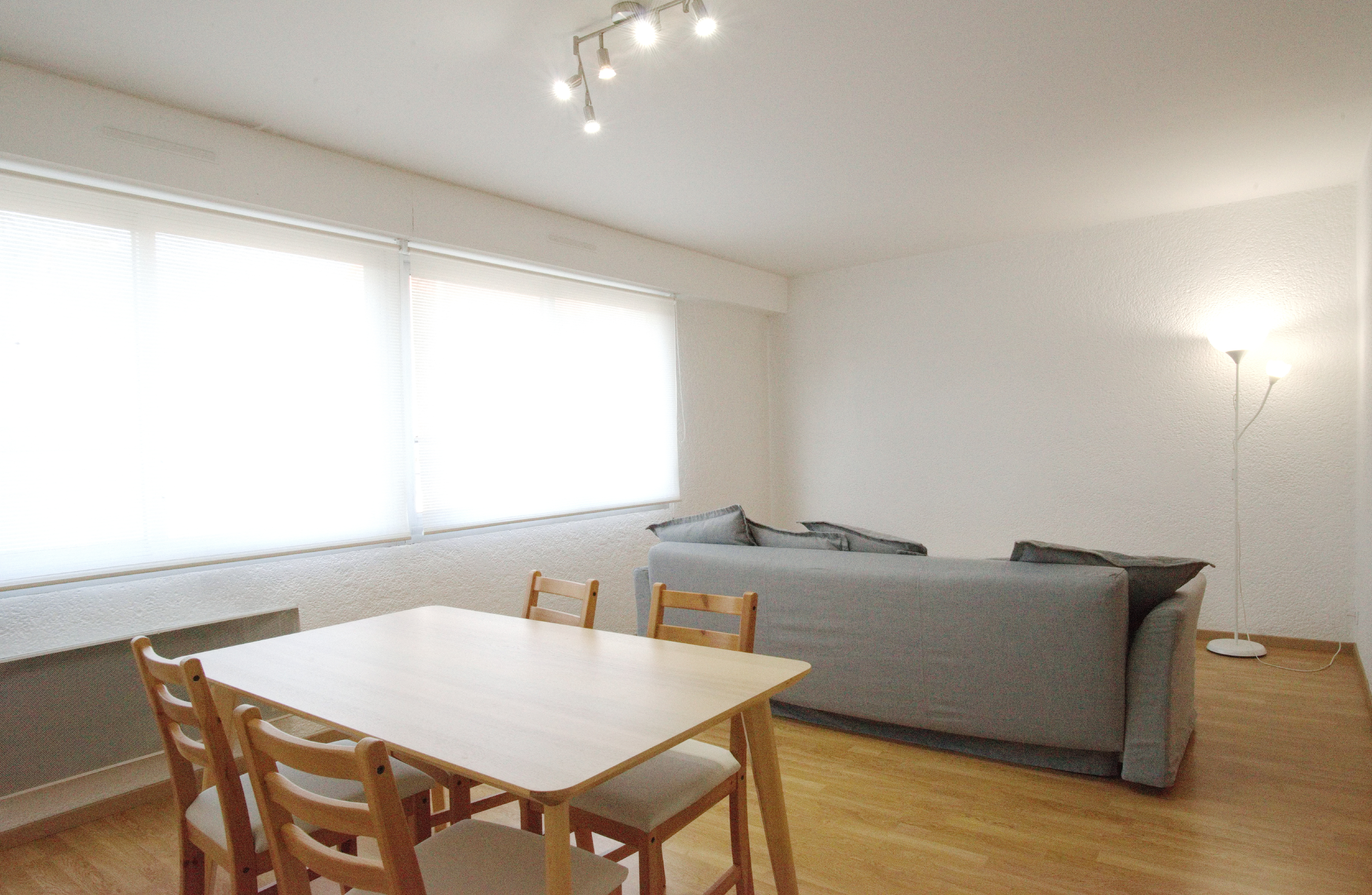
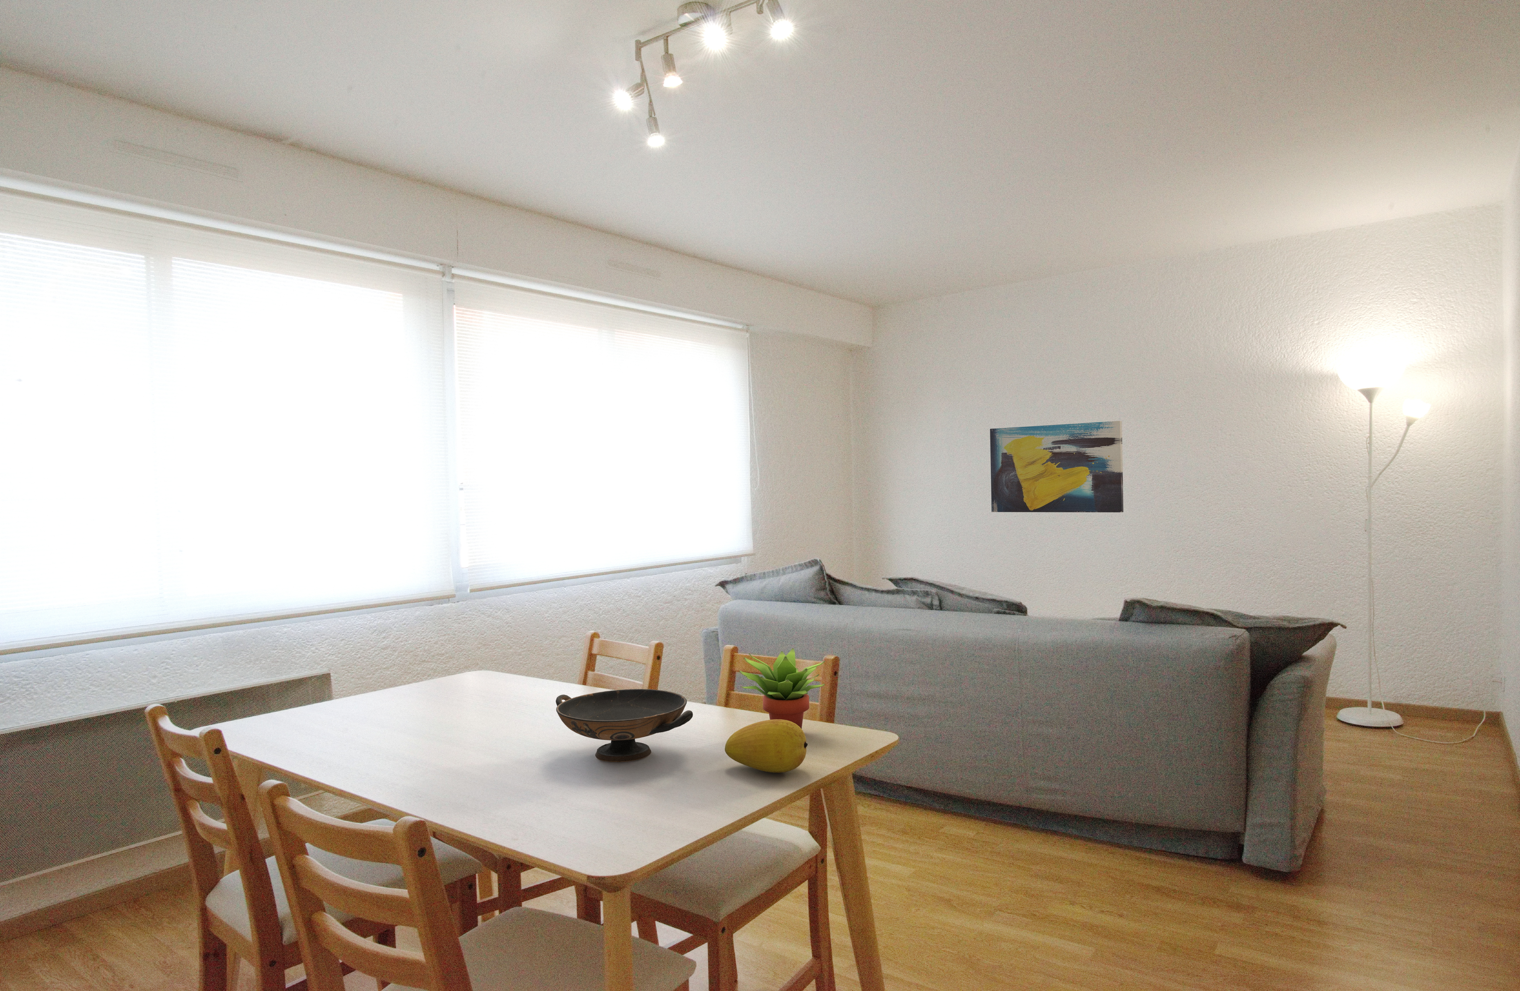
+ succulent plant [739,648,825,729]
+ decorative bowl [555,689,694,762]
+ wall art [989,421,1123,513]
+ fruit [725,720,808,773]
